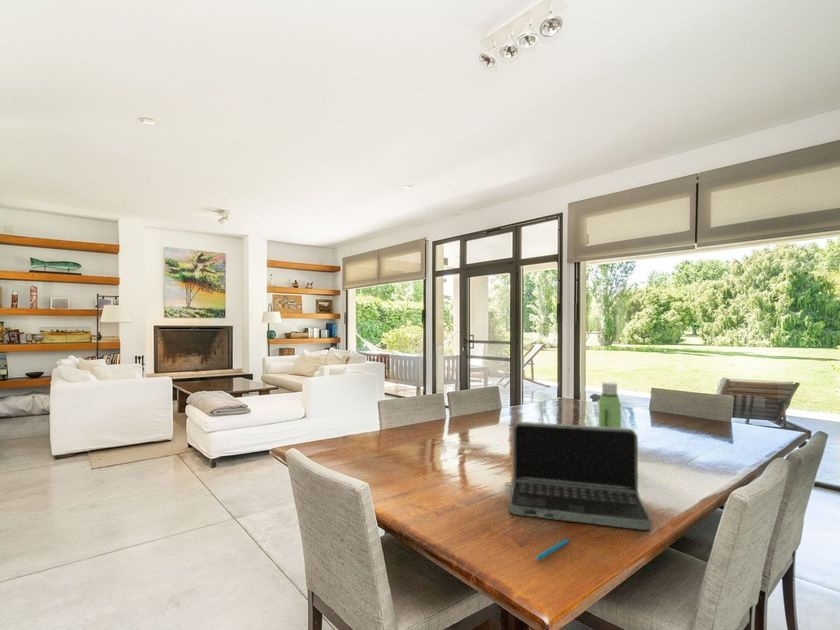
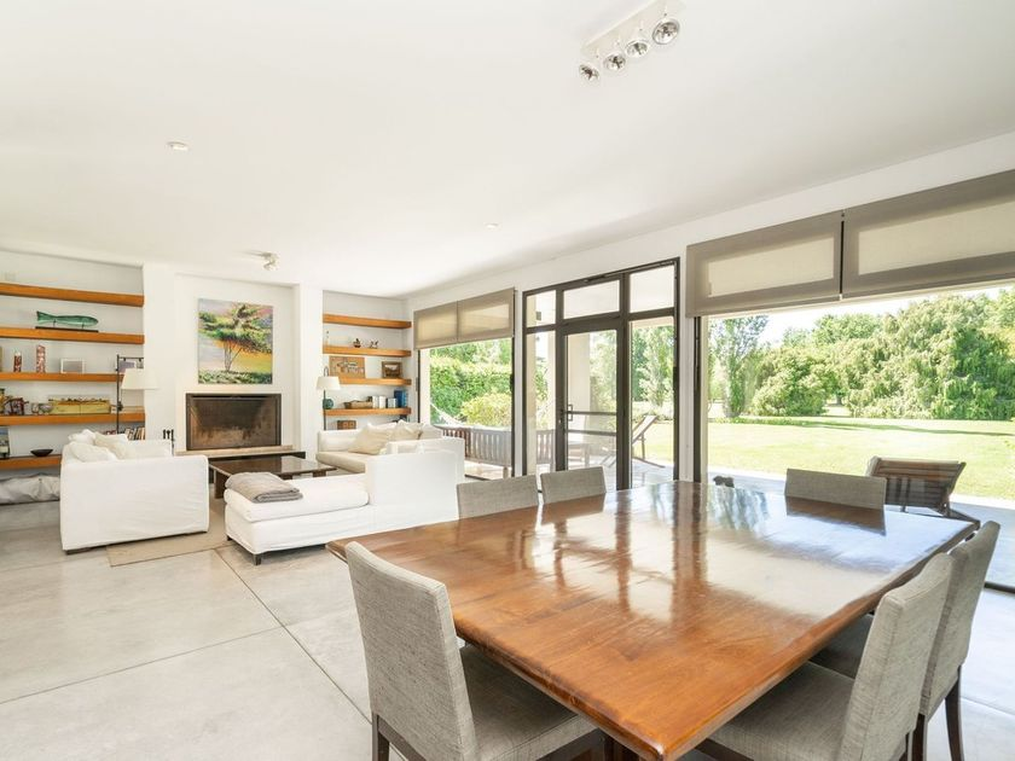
- water bottle [598,381,622,428]
- laptop [504,421,653,531]
- pen [535,538,570,561]
